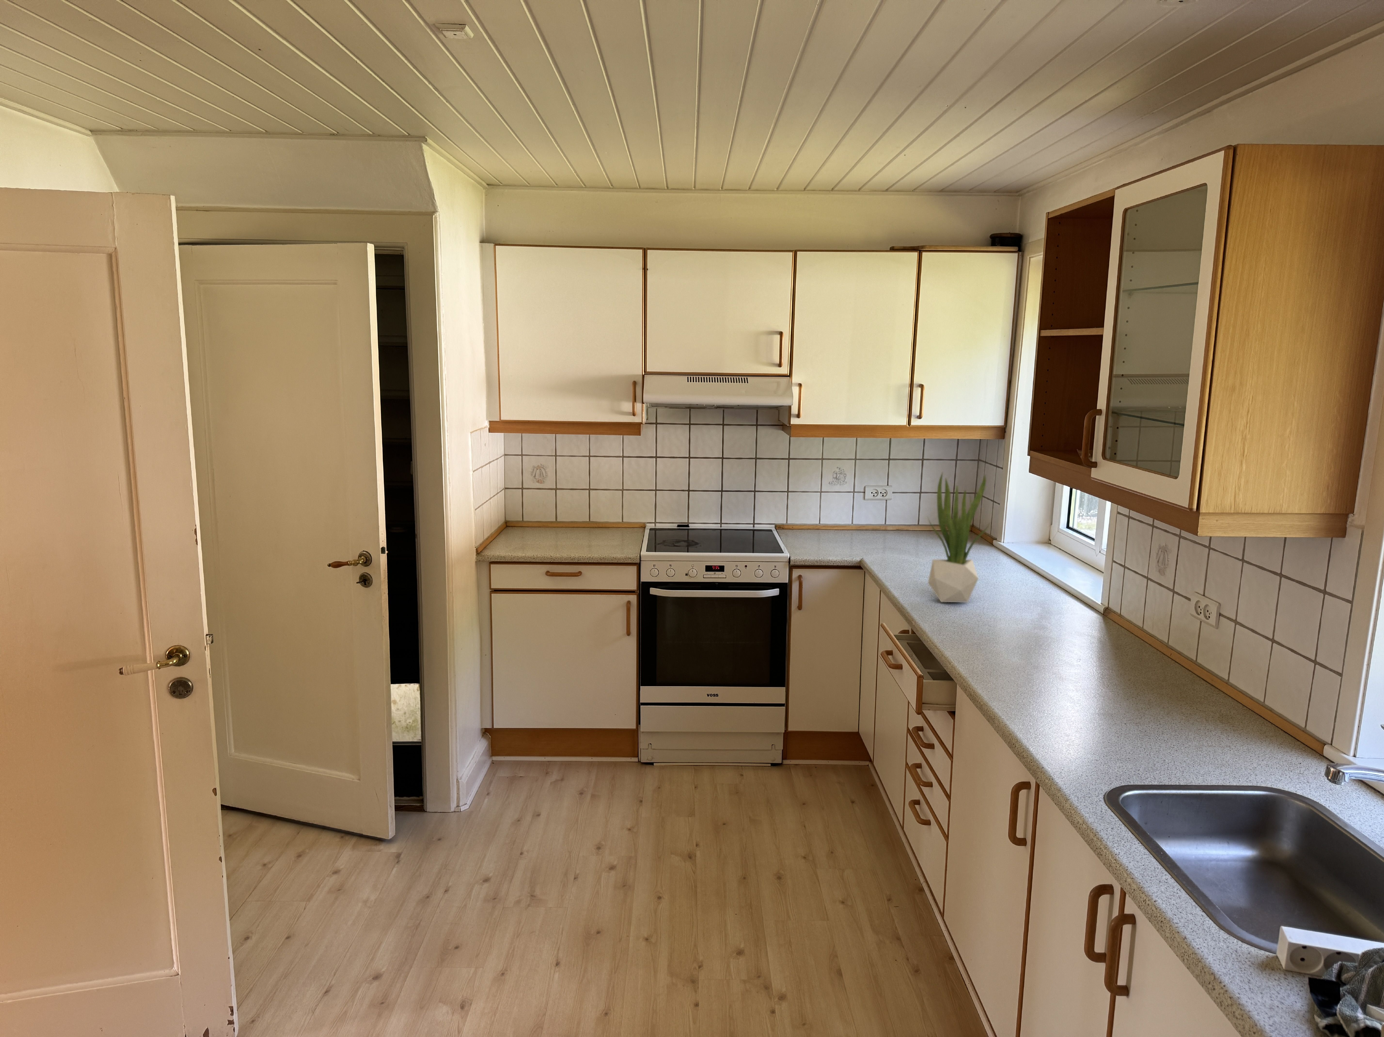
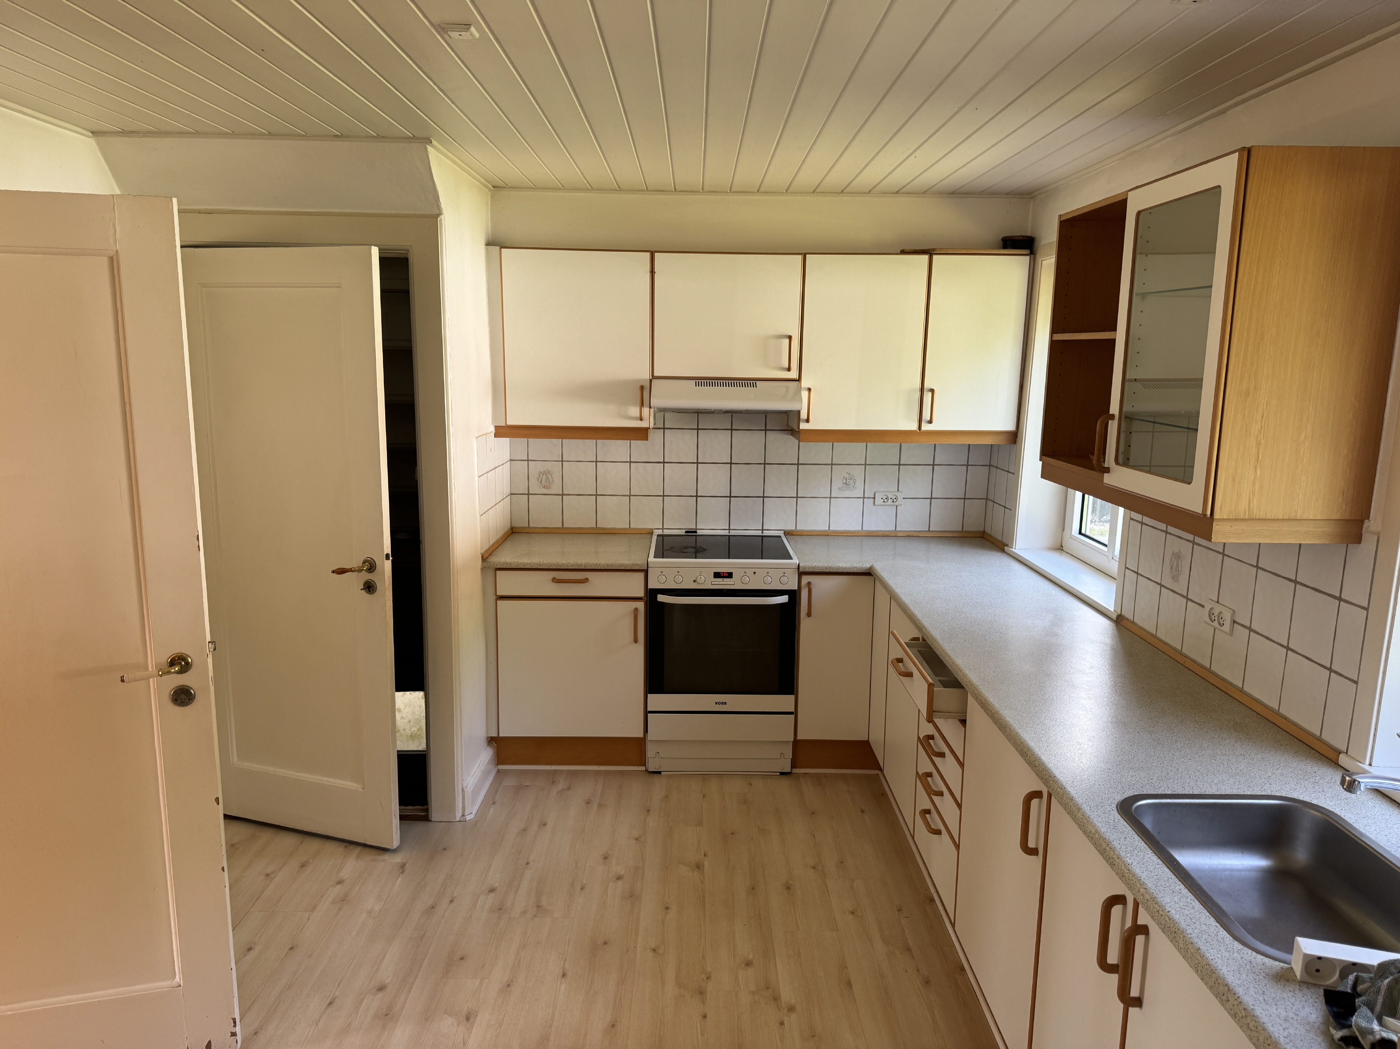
- potted plant [927,472,992,602]
